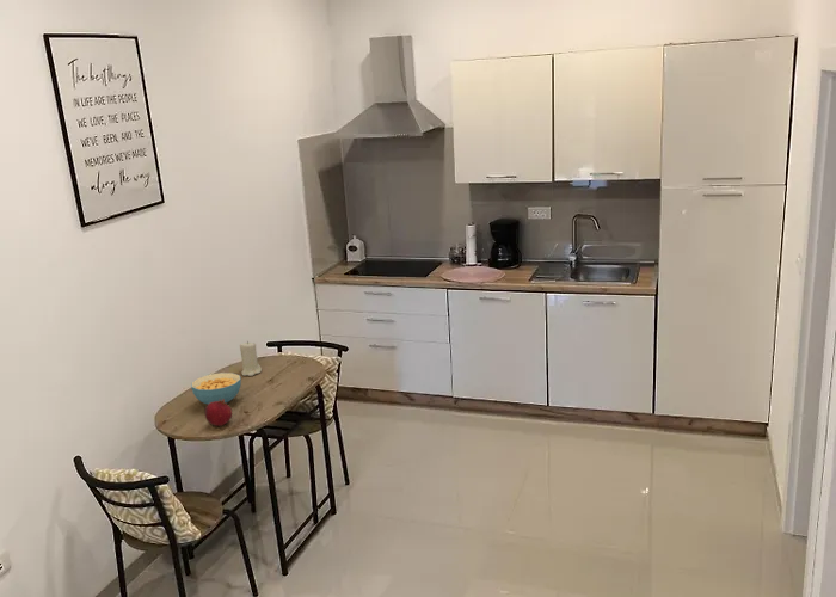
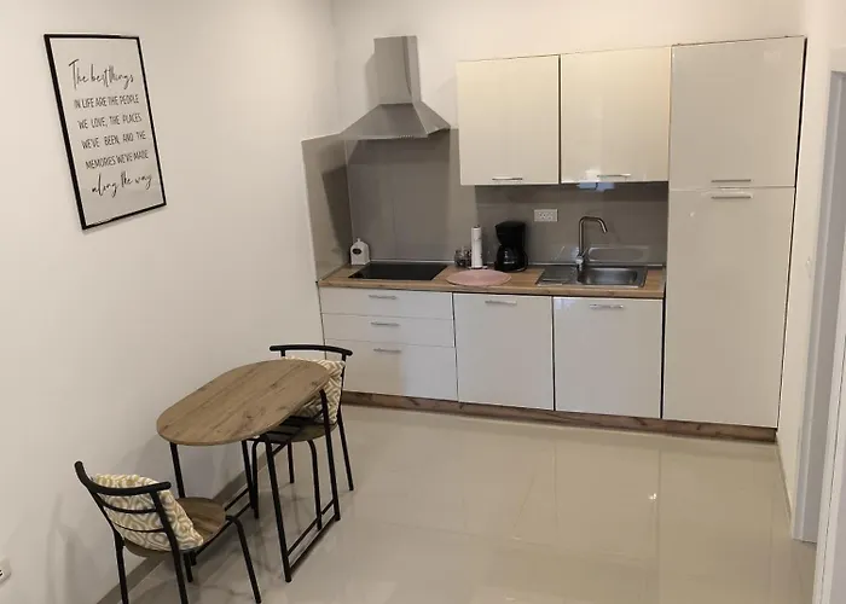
- candle [239,340,263,377]
- cereal bowl [190,371,242,405]
- fruit [204,400,233,427]
